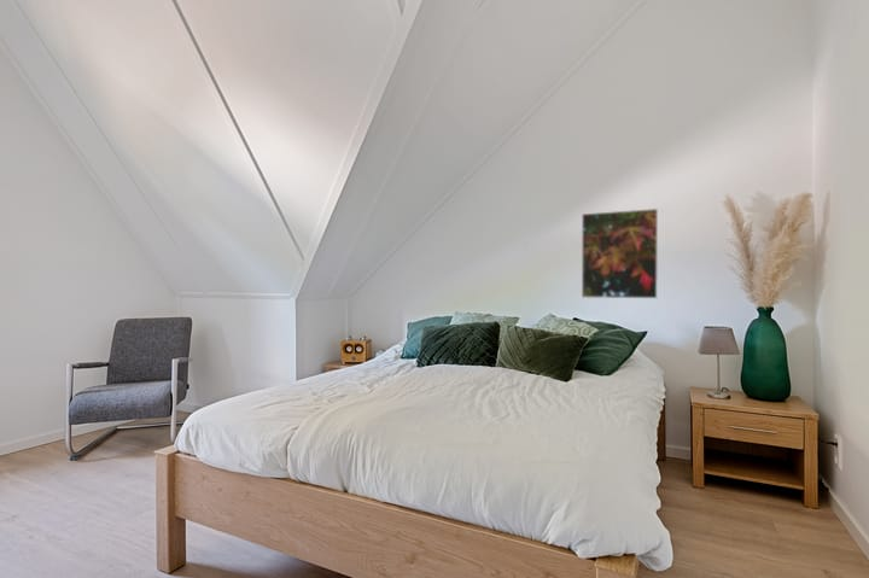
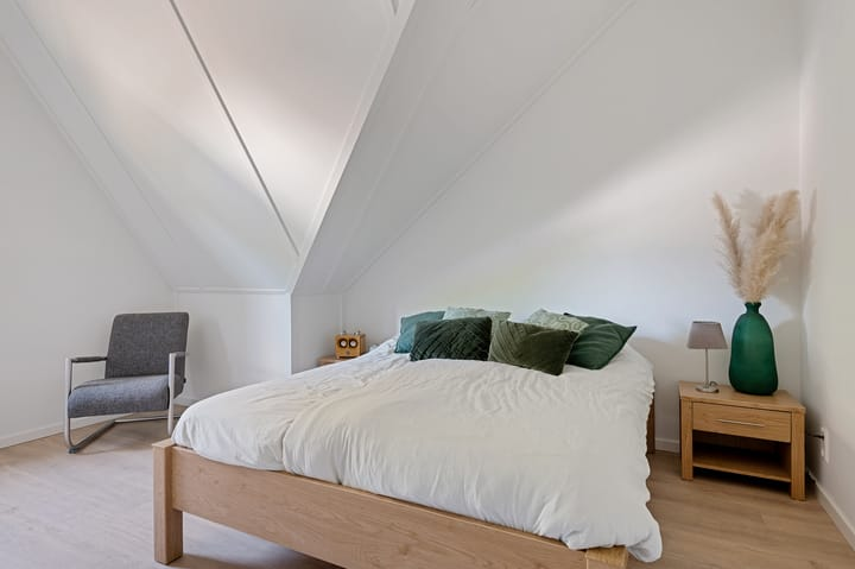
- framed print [581,208,659,299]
